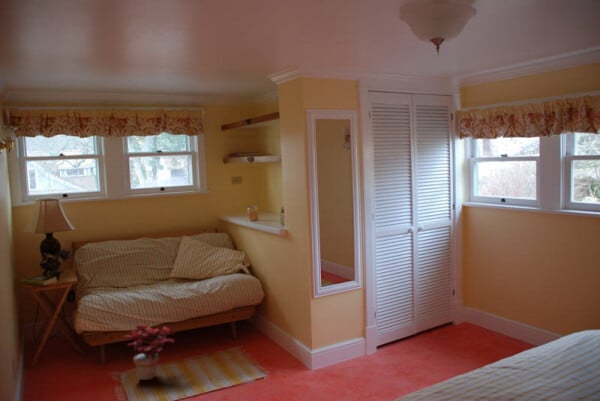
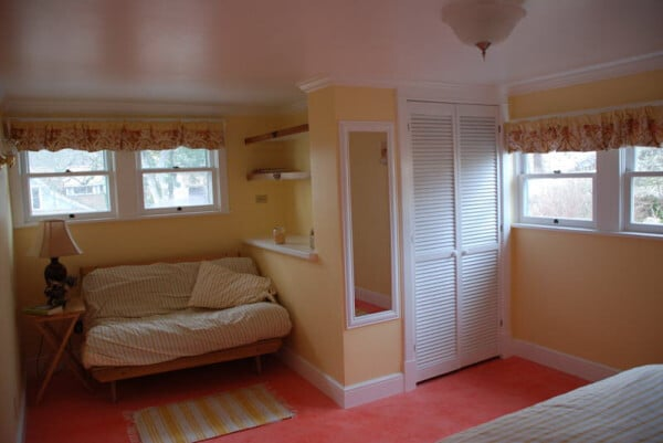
- potted plant [124,321,176,381]
